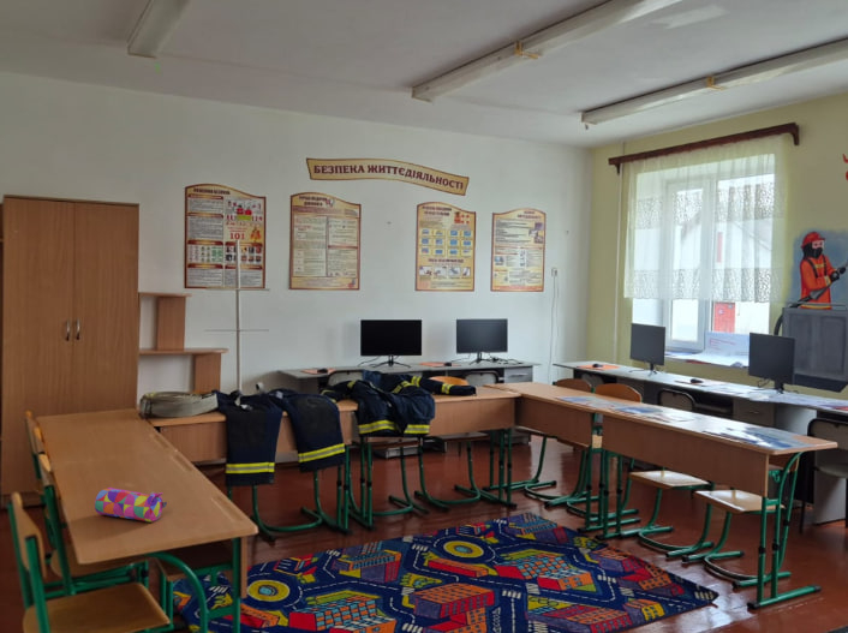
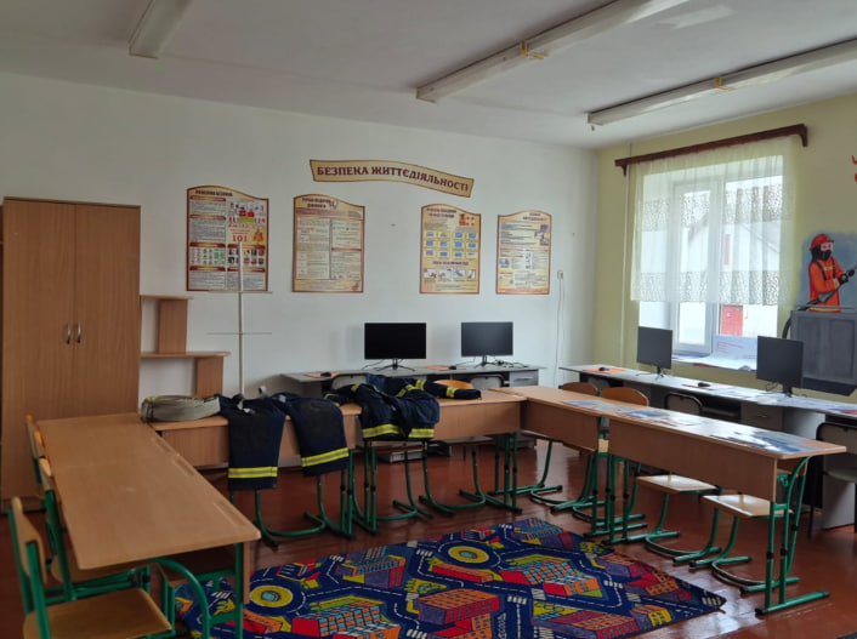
- pencil case [94,486,168,522]
